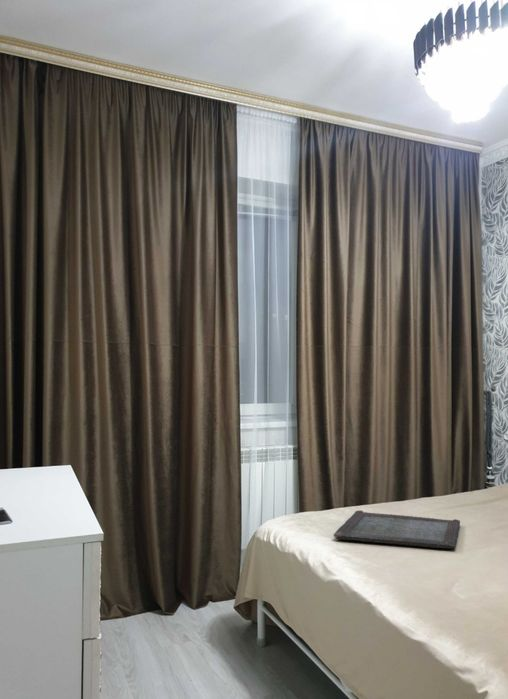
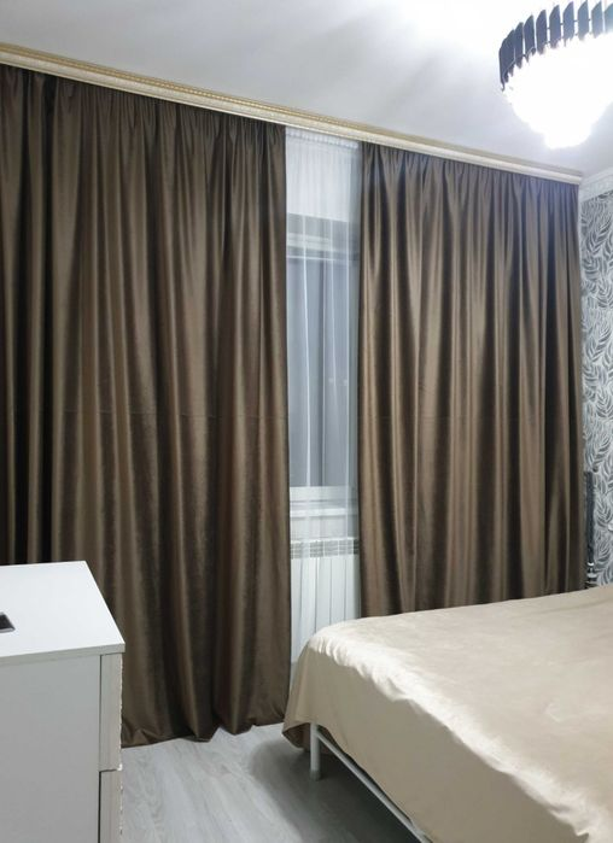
- serving tray [333,510,461,549]
